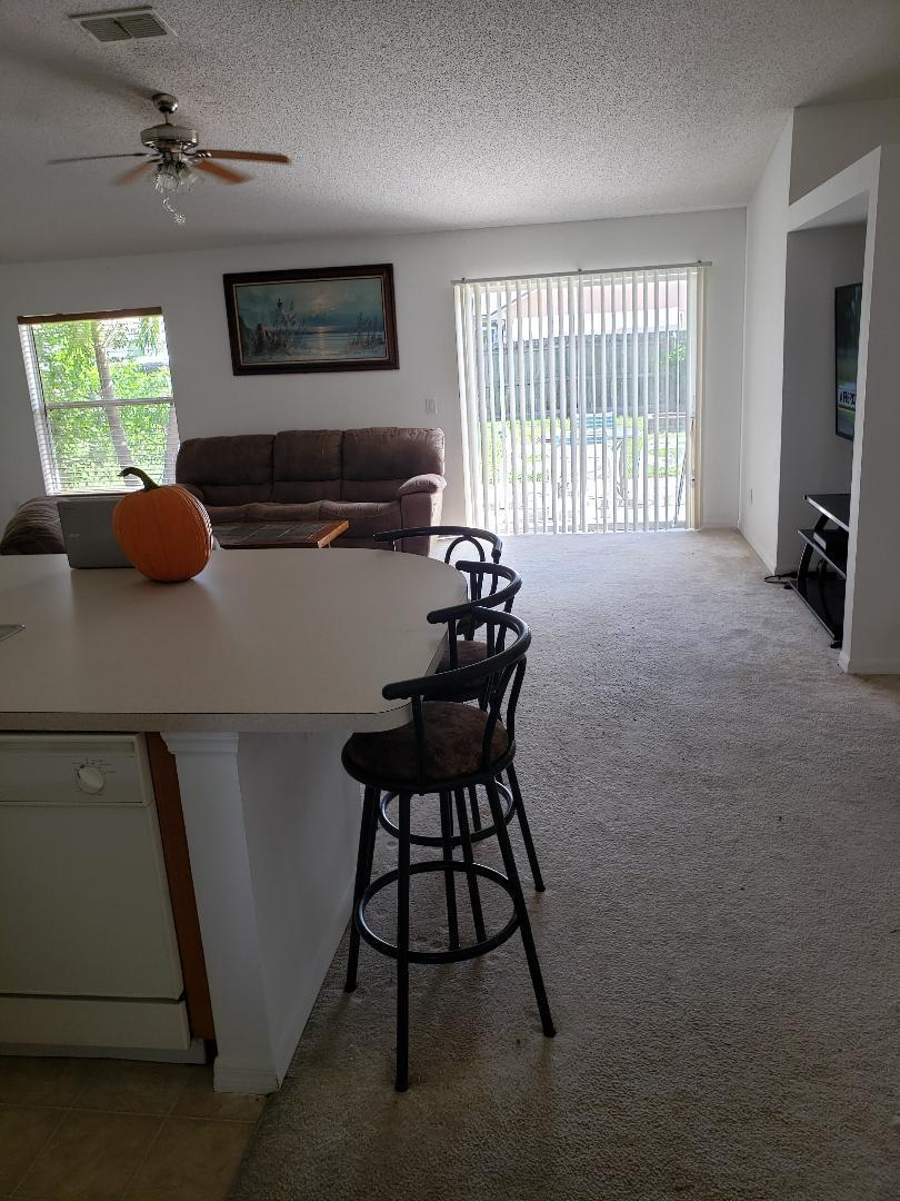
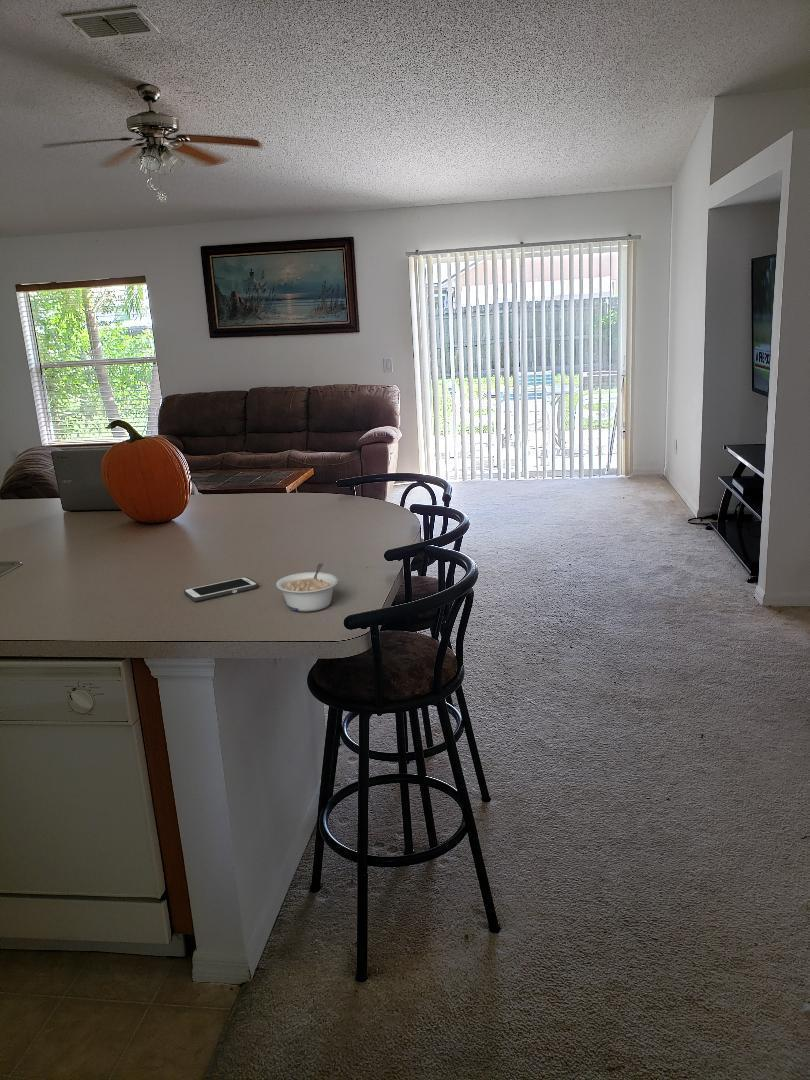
+ legume [275,562,339,613]
+ cell phone [183,576,259,602]
